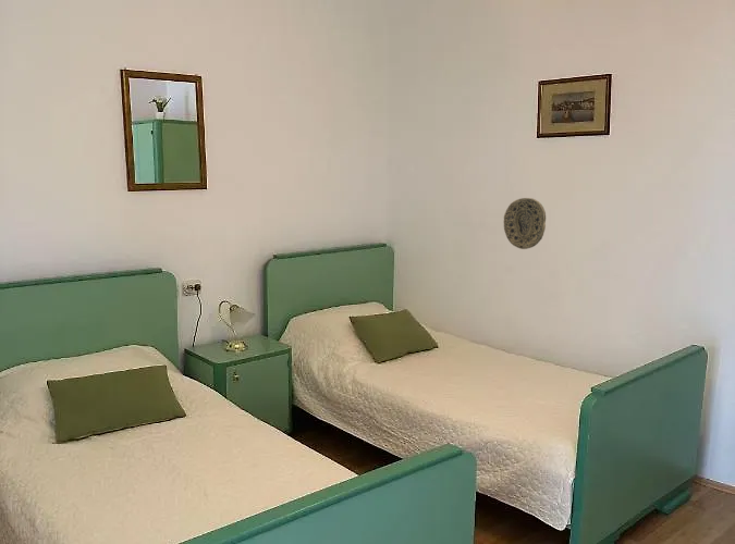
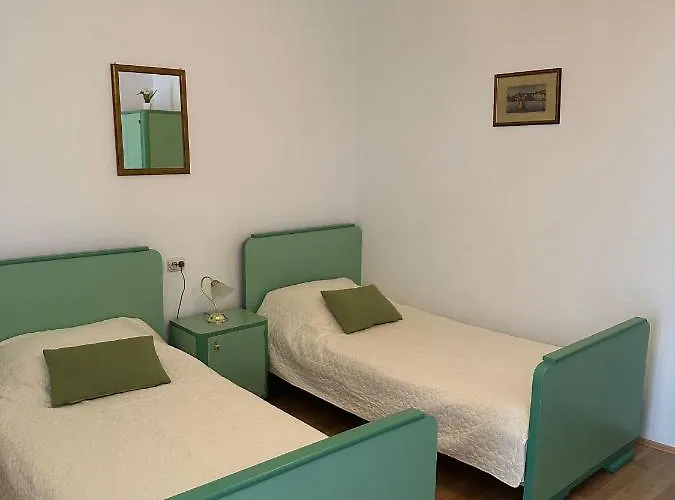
- decorative plate [503,197,547,250]
